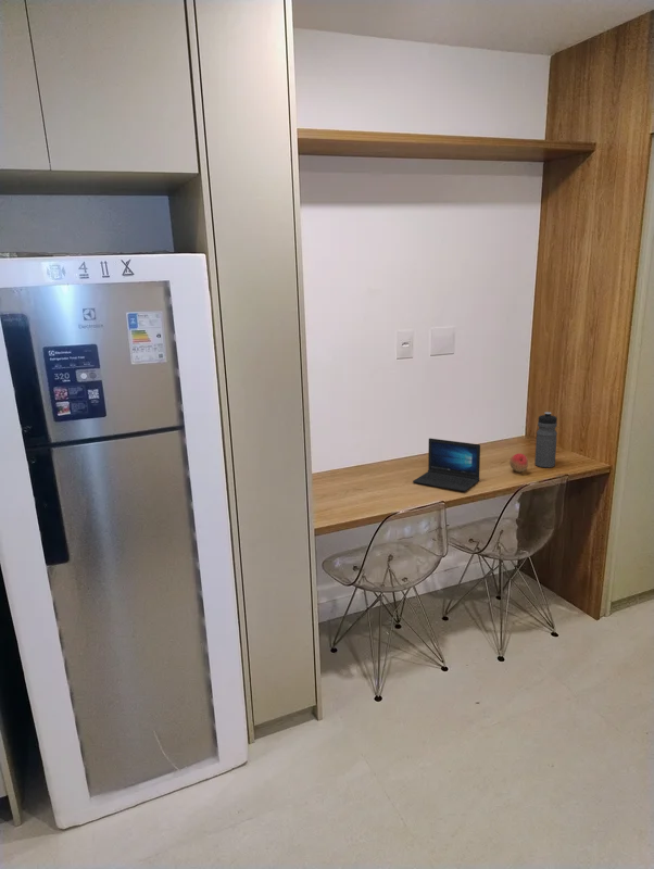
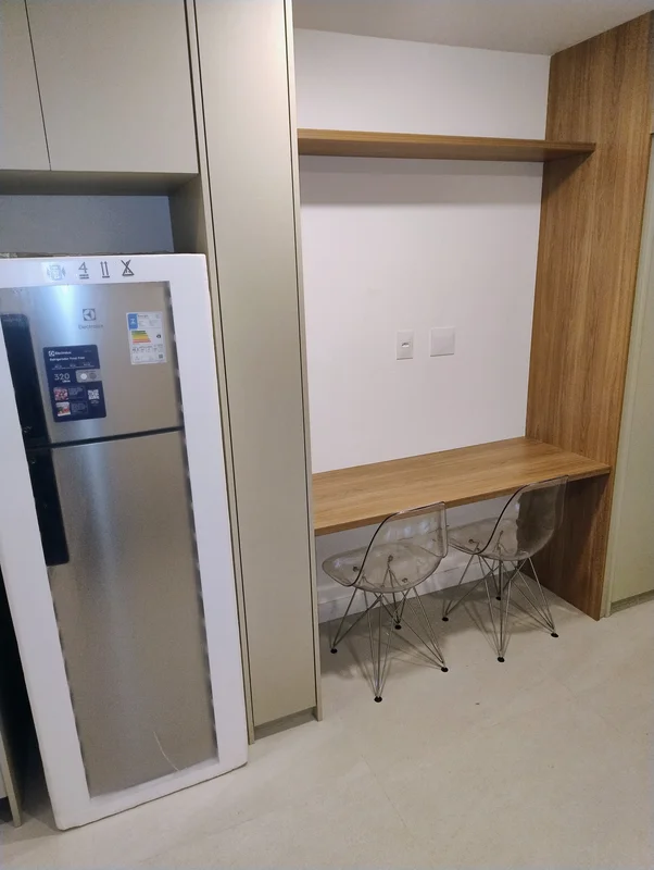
- laptop [412,438,481,492]
- fruit [508,452,529,474]
- water bottle [533,411,558,468]
